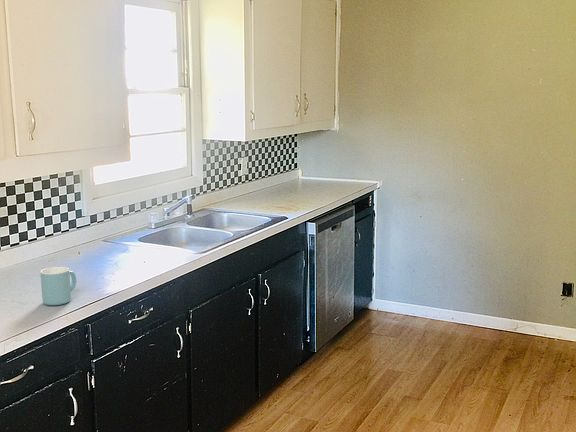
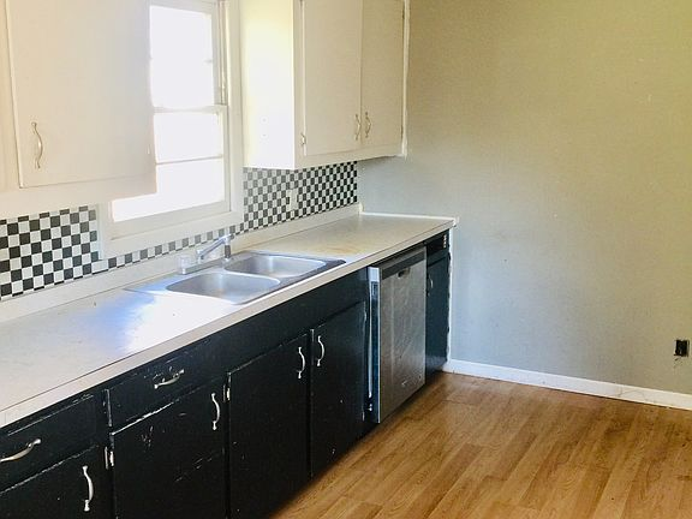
- mug [39,266,77,306]
